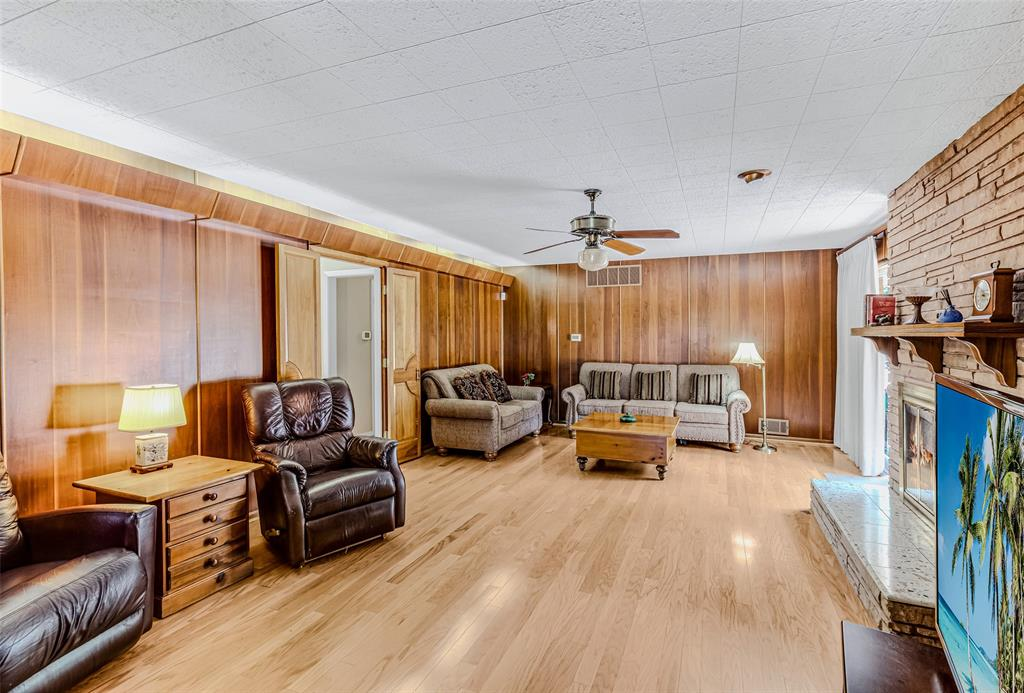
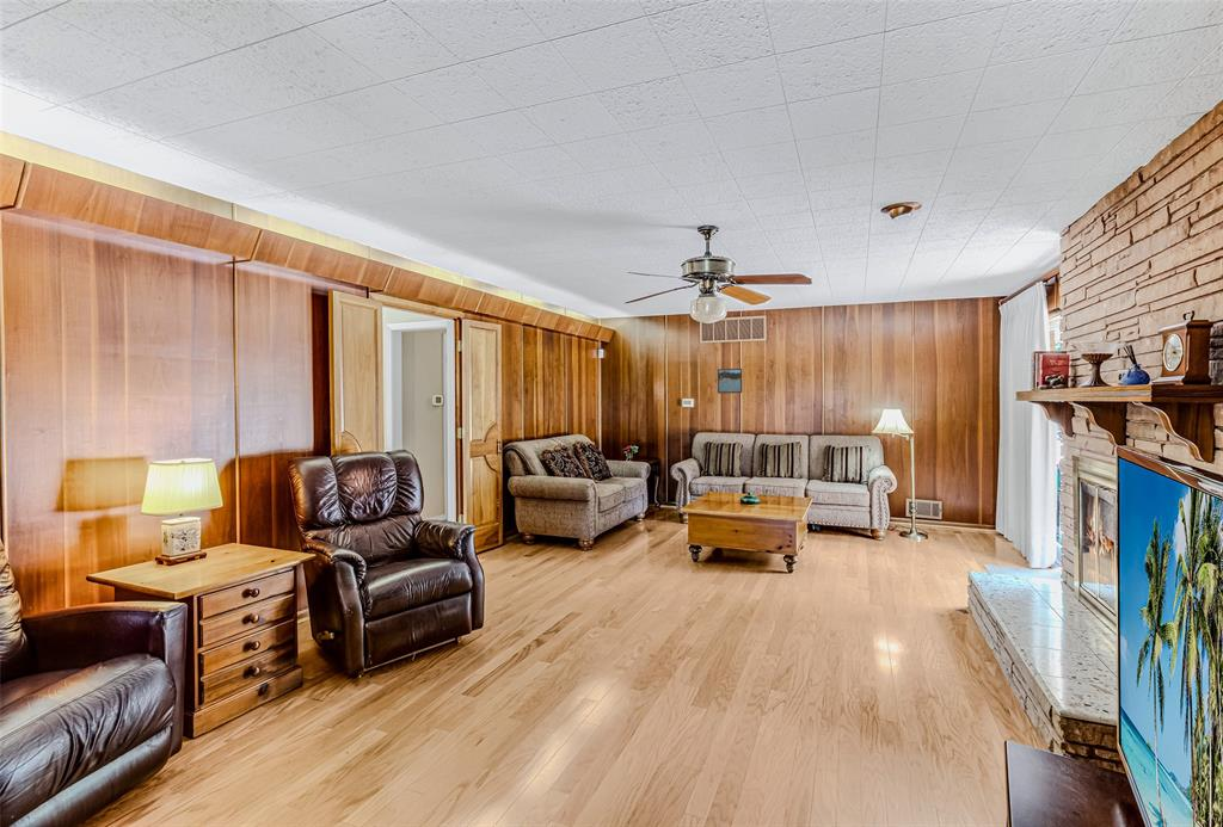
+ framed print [717,368,743,395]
